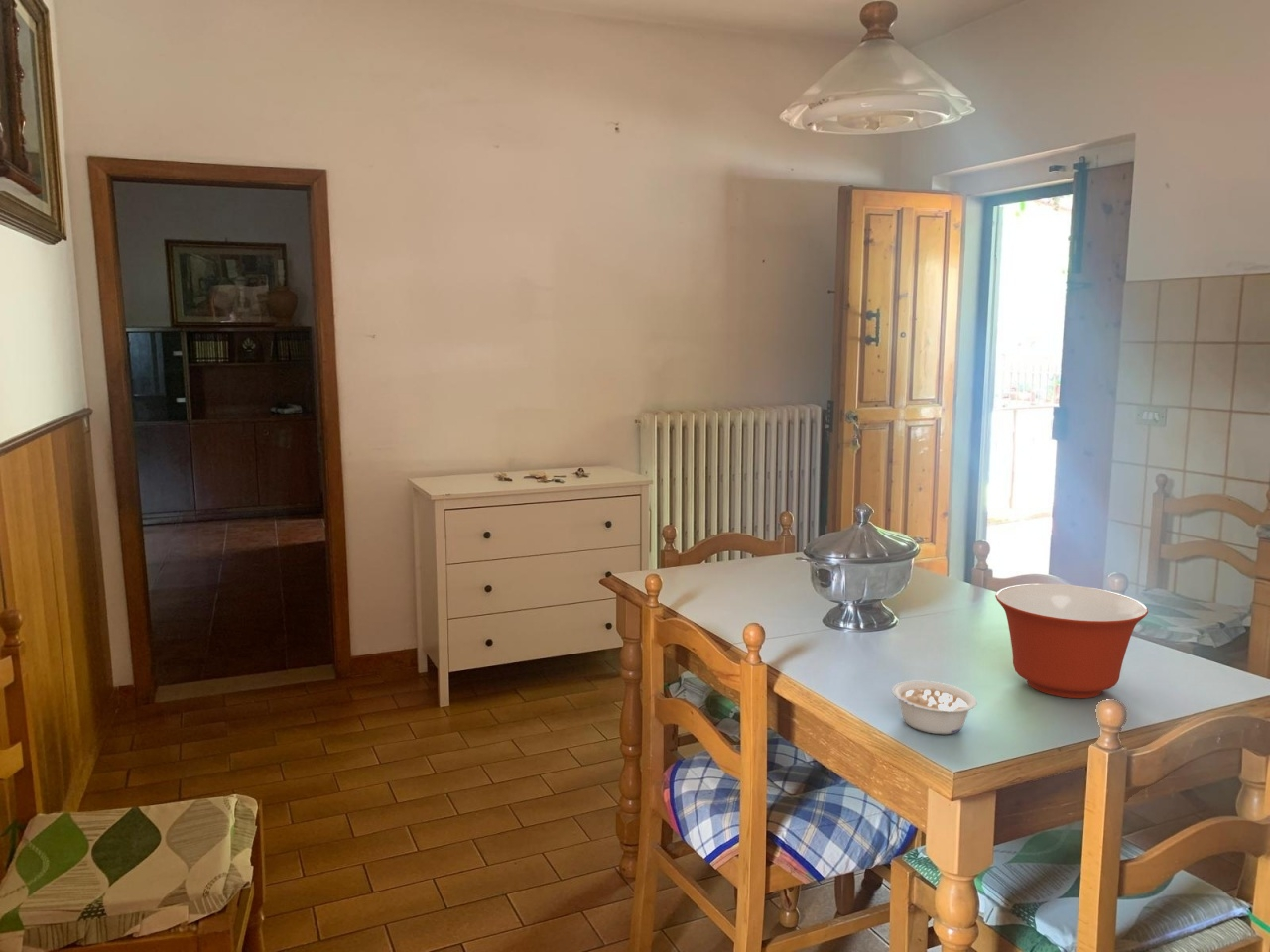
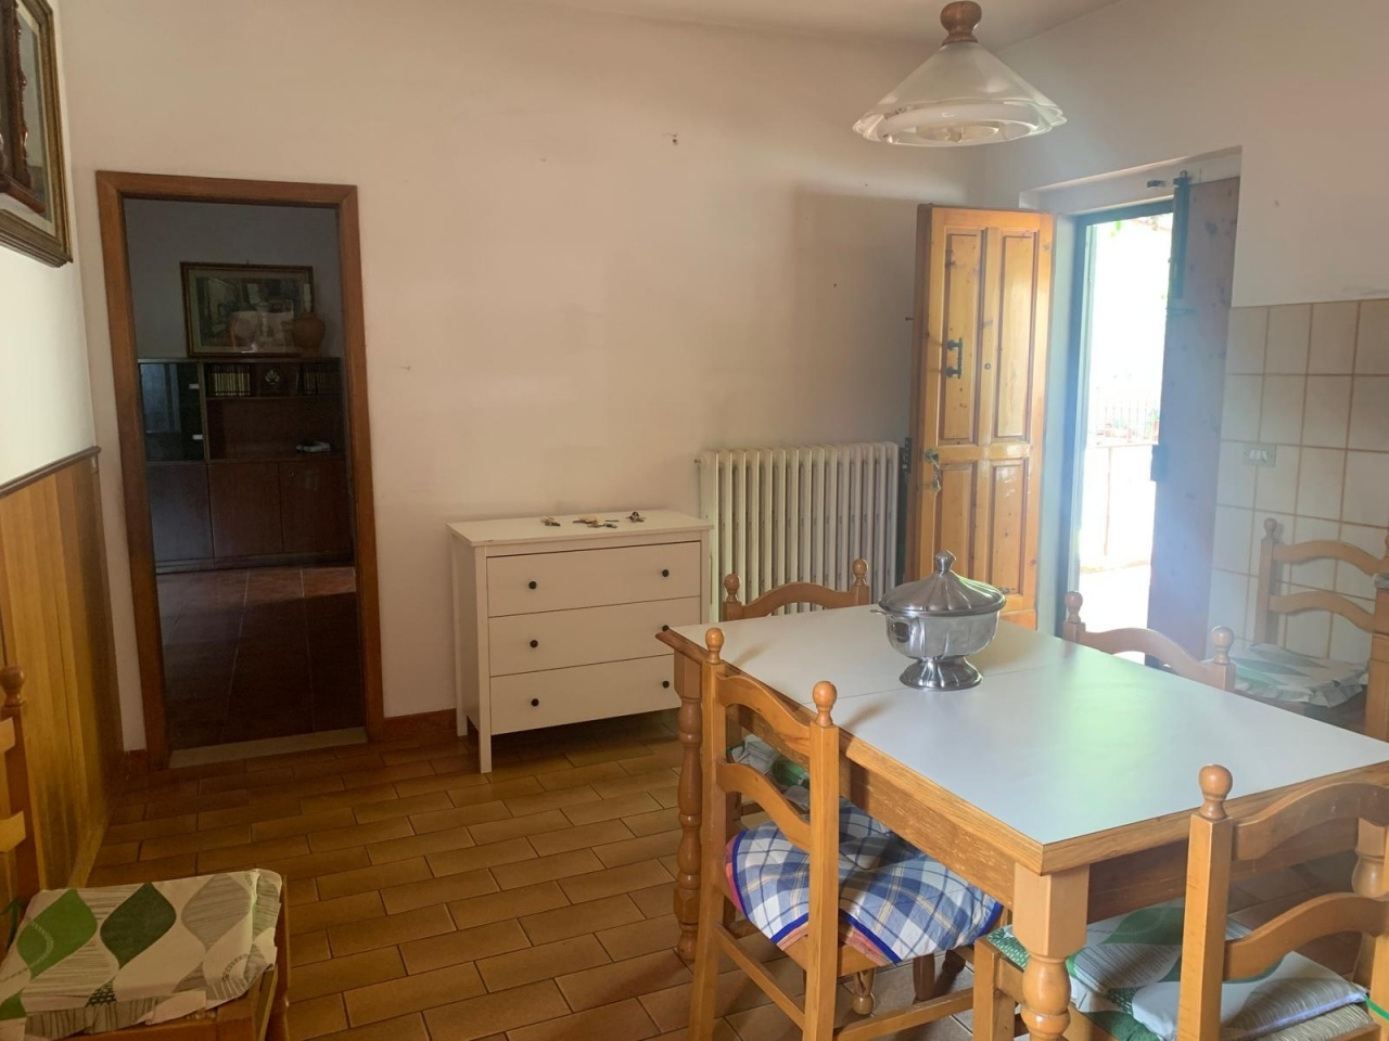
- legume [891,680,977,735]
- mixing bowl [994,583,1149,699]
